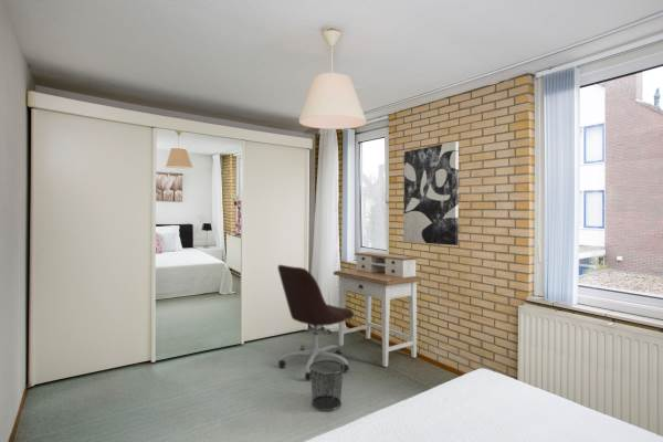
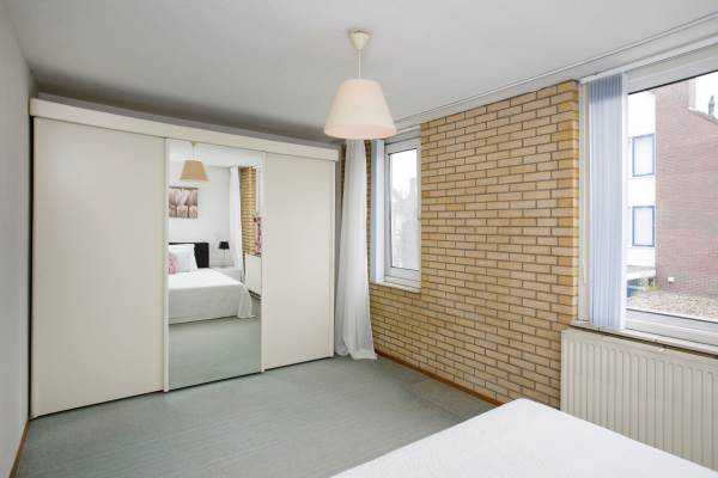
- desk [333,251,422,368]
- office chair [276,264,355,381]
- wall art [403,140,460,246]
- waste bin [309,359,344,412]
